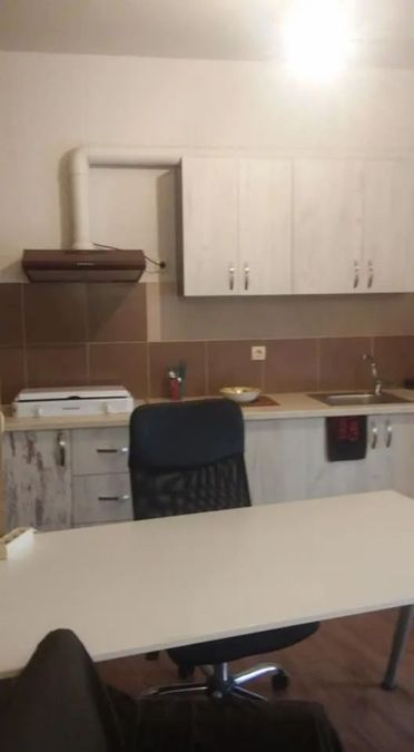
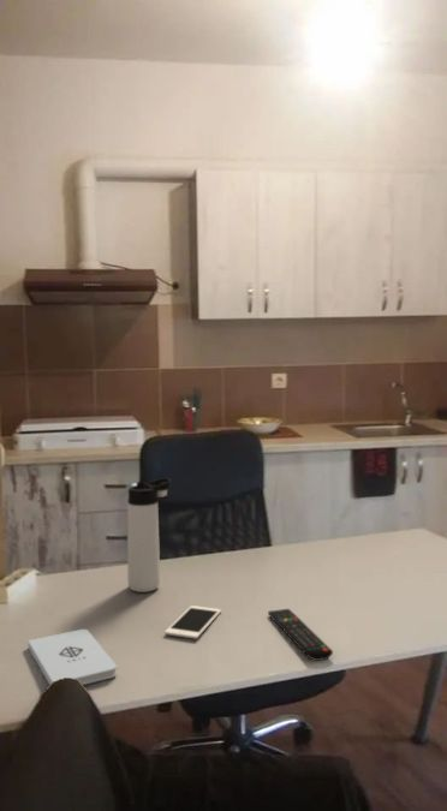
+ cell phone [163,604,222,640]
+ thermos bottle [126,477,172,594]
+ remote control [267,608,334,662]
+ notepad [26,628,118,686]
